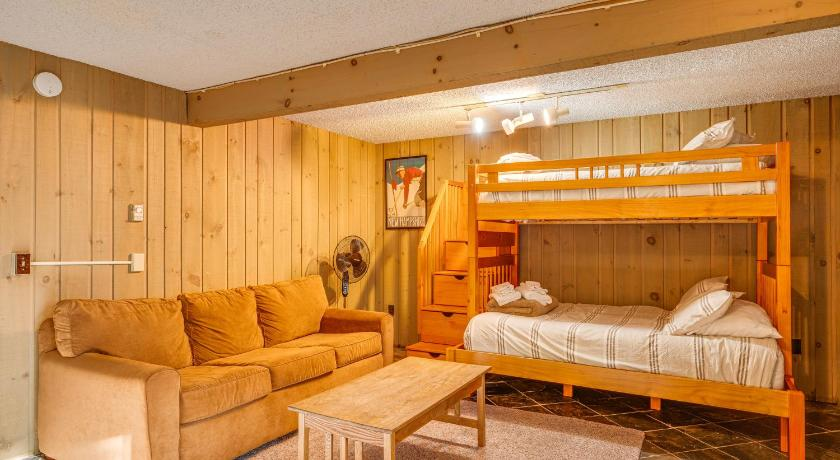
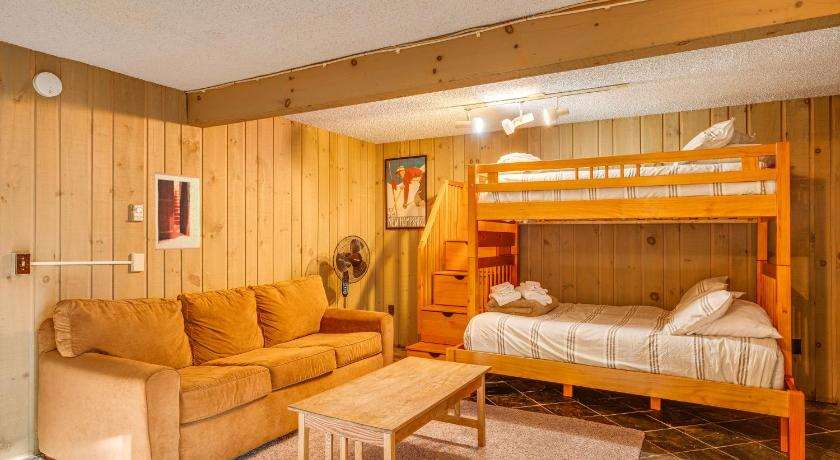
+ wall art [154,171,201,251]
